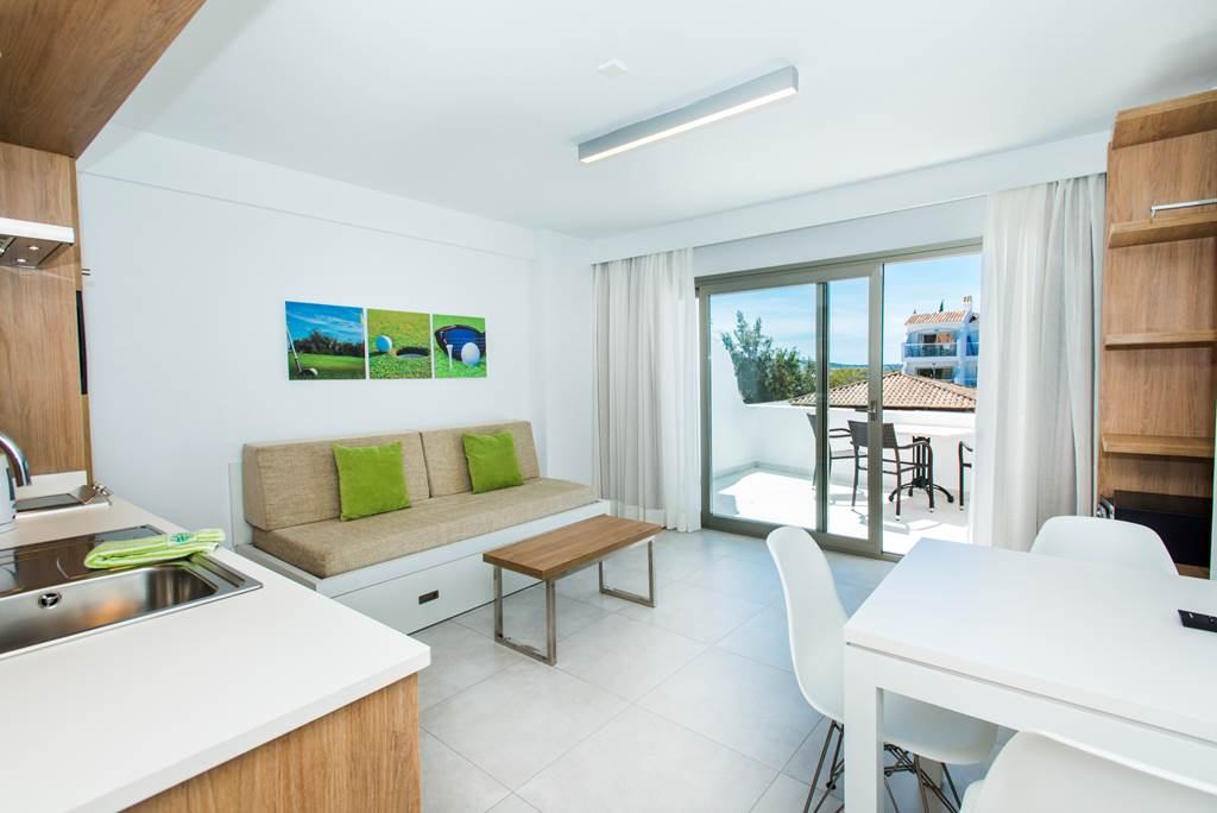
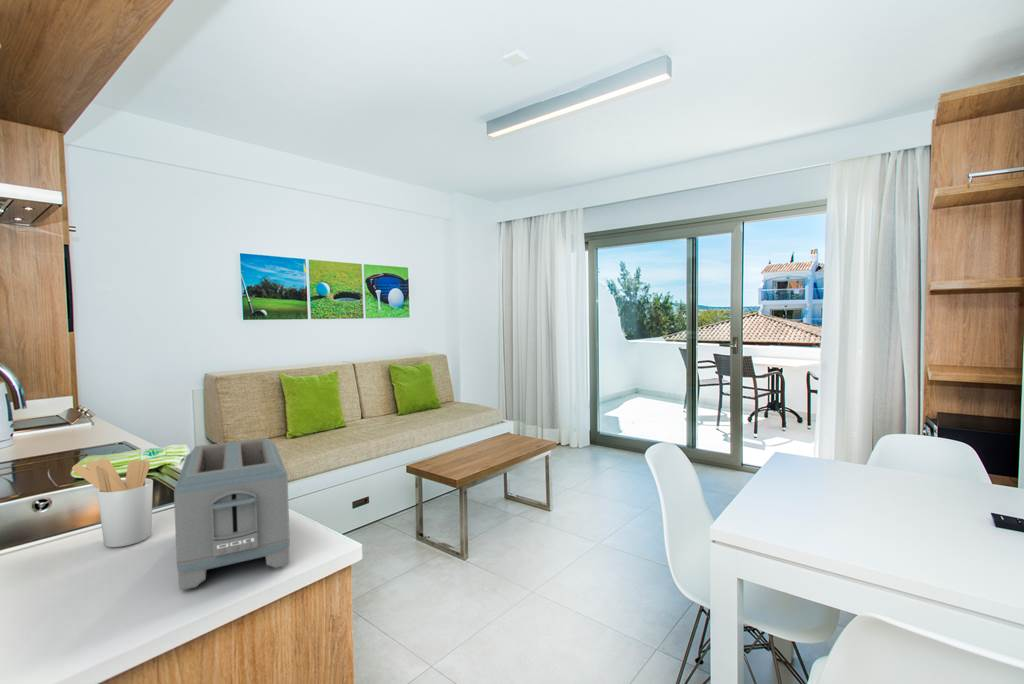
+ toaster [173,437,291,591]
+ utensil holder [71,458,154,548]
